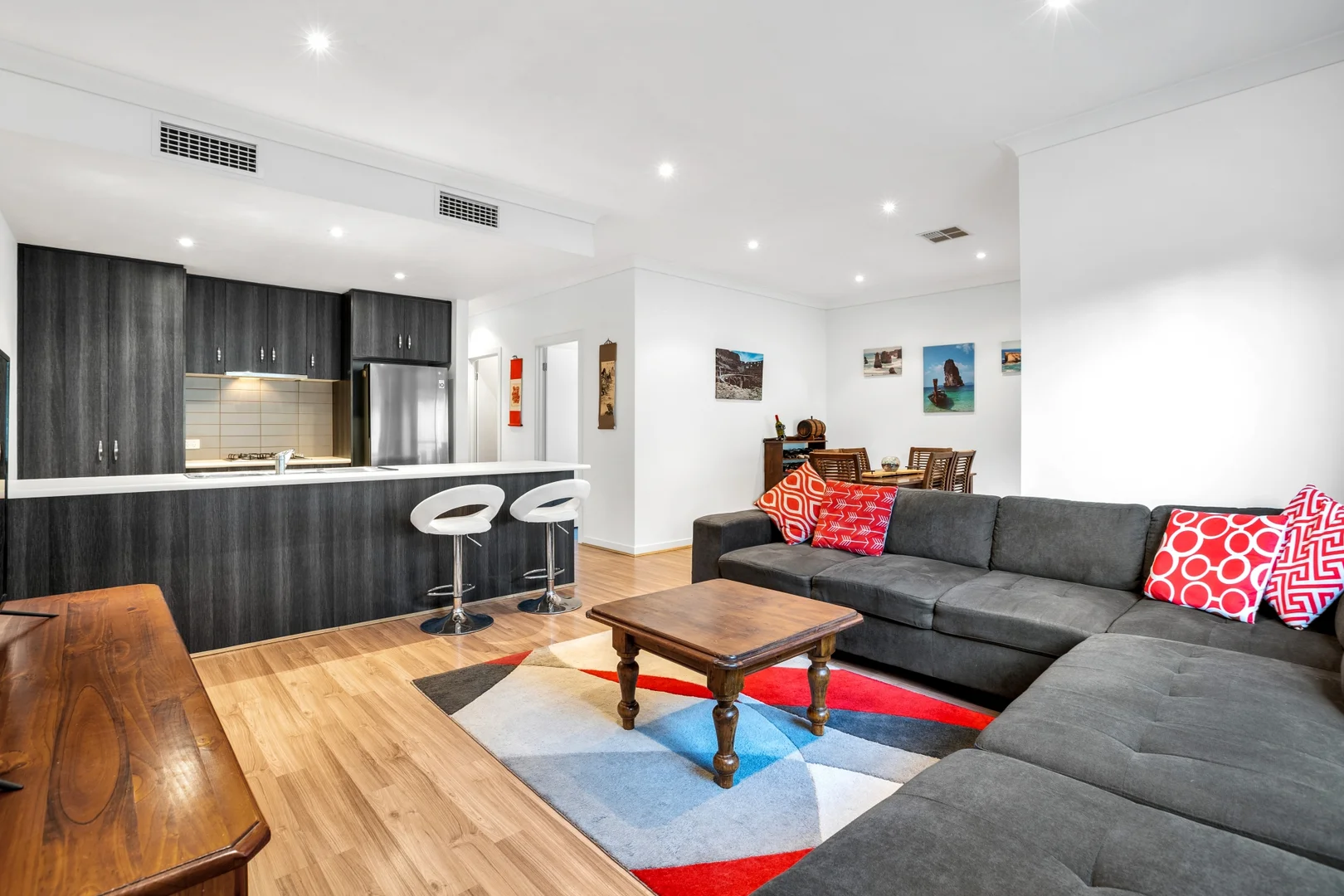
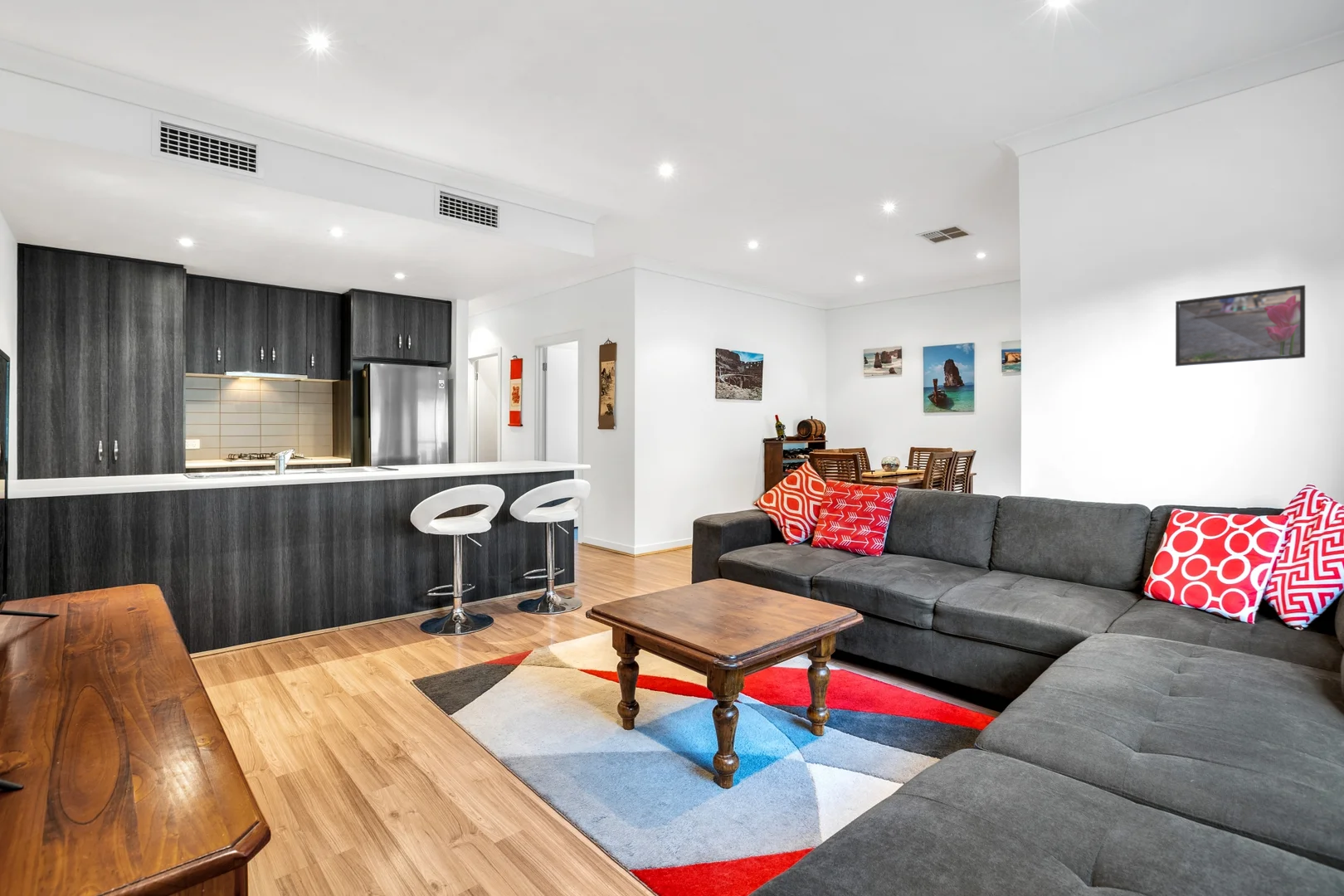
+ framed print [1175,285,1306,368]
